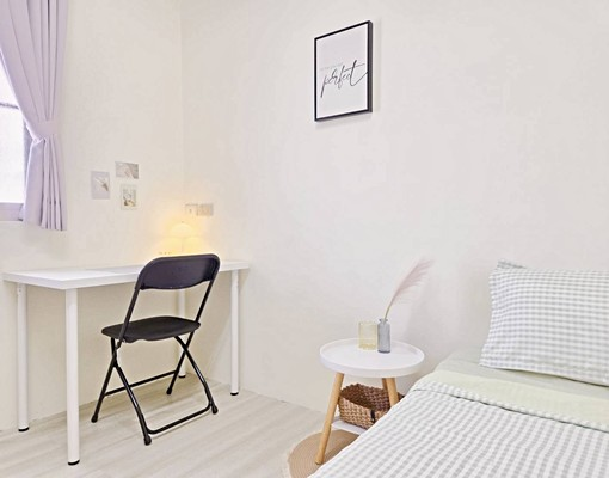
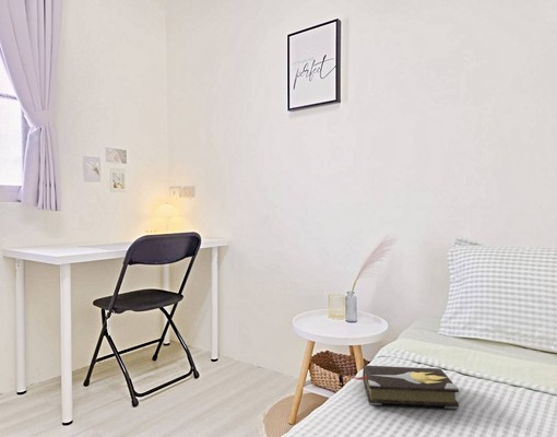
+ hardback book [354,364,460,410]
